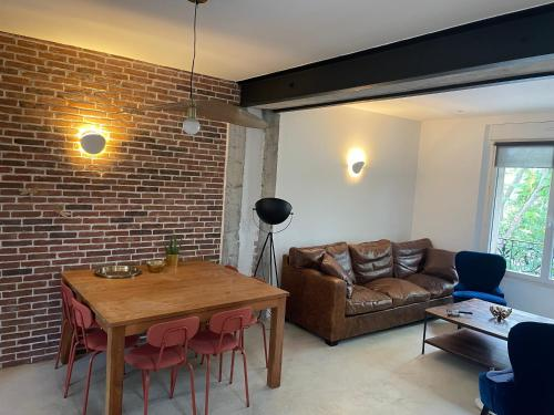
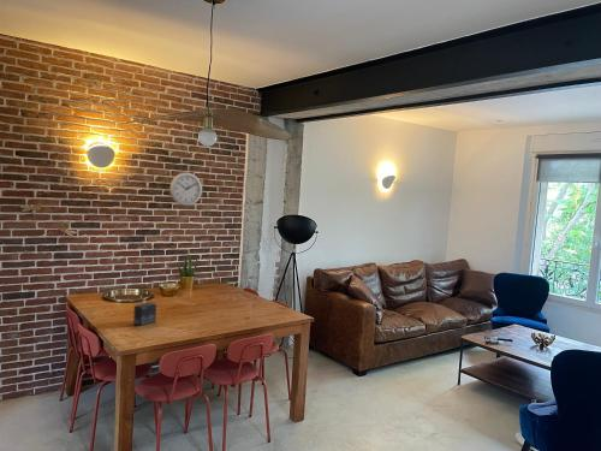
+ small box [132,301,157,327]
+ wall clock [168,171,203,207]
